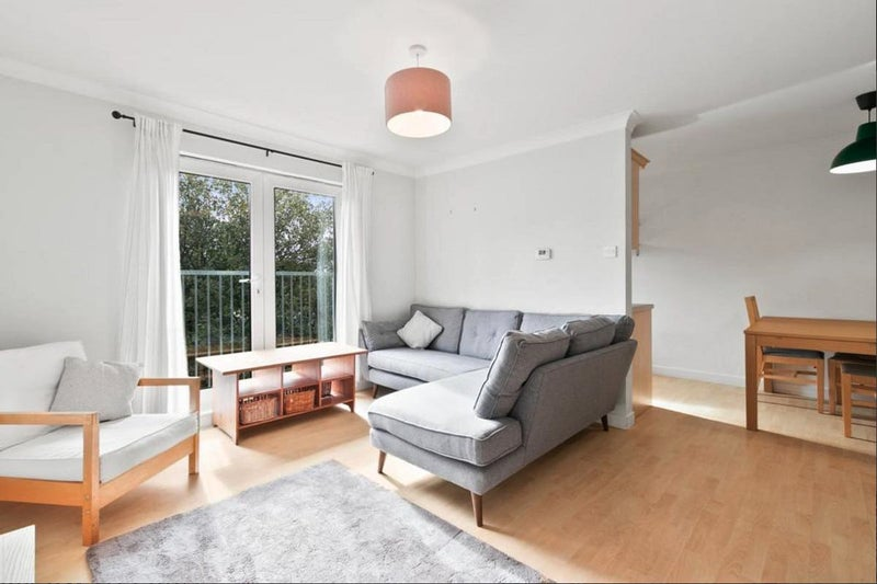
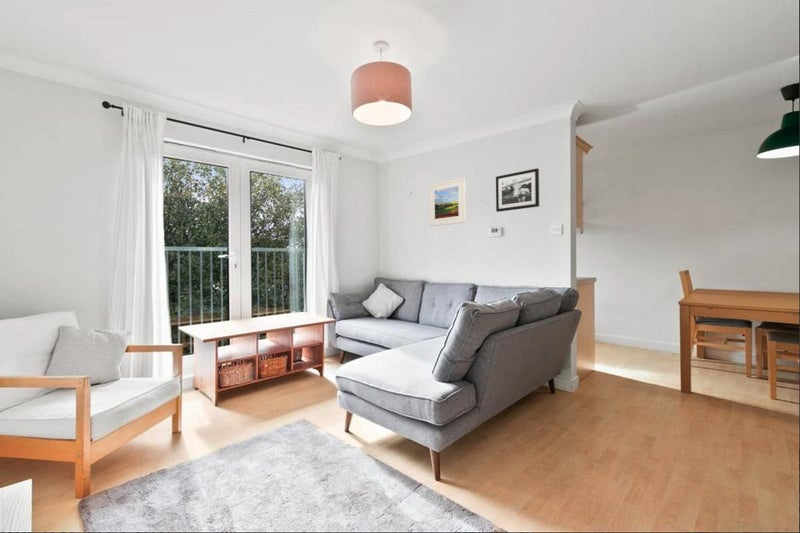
+ picture frame [495,167,540,213]
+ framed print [428,177,467,227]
